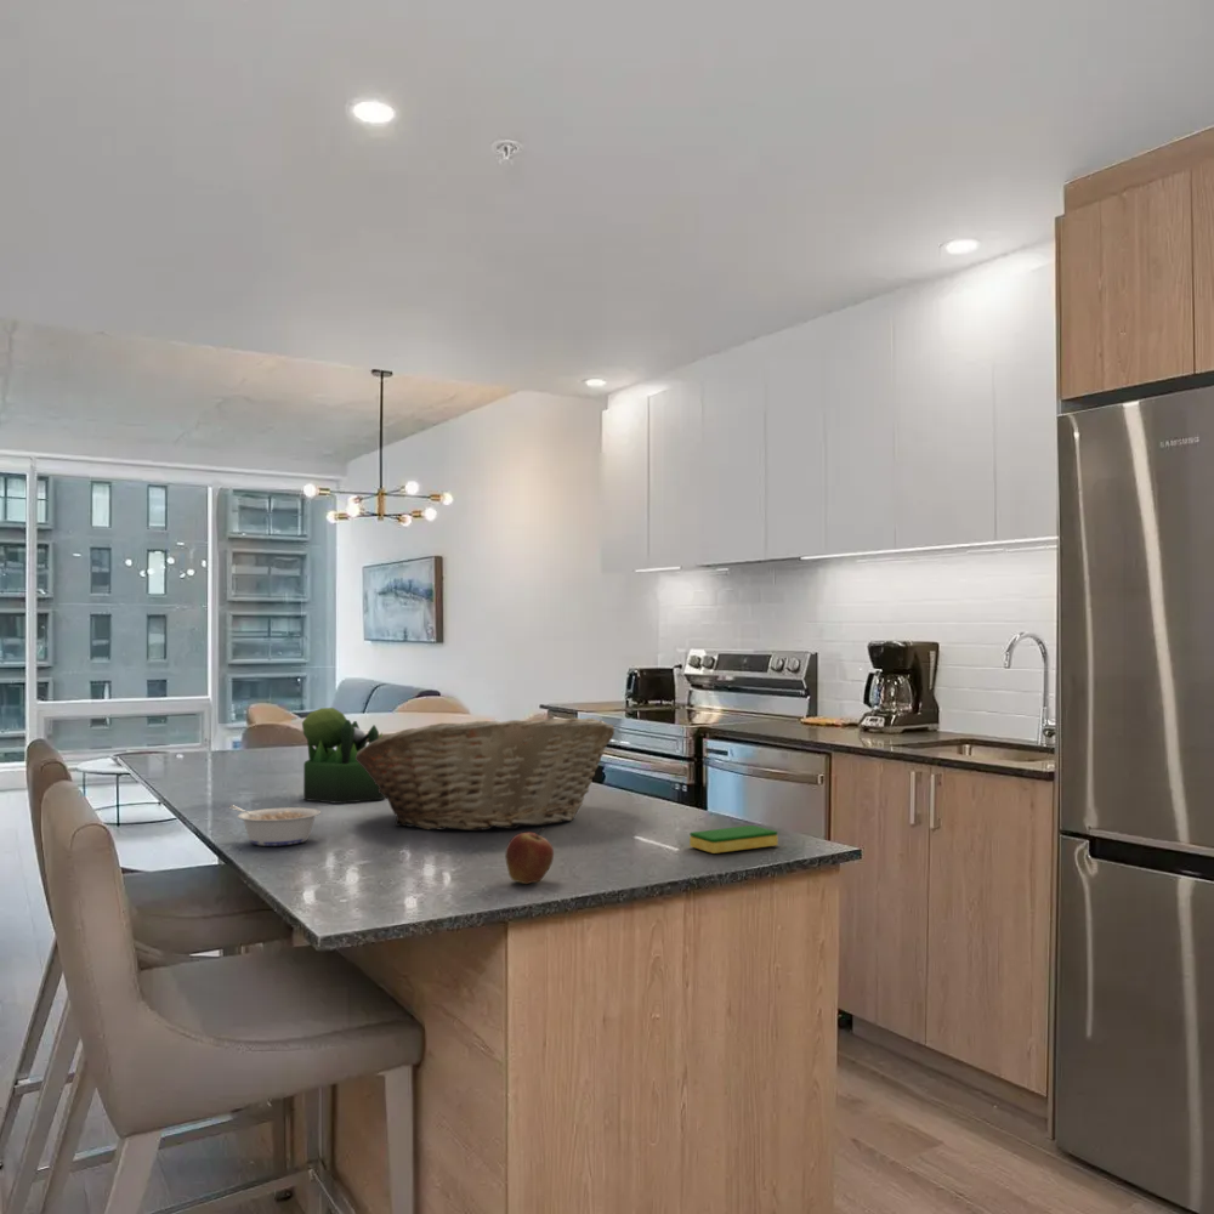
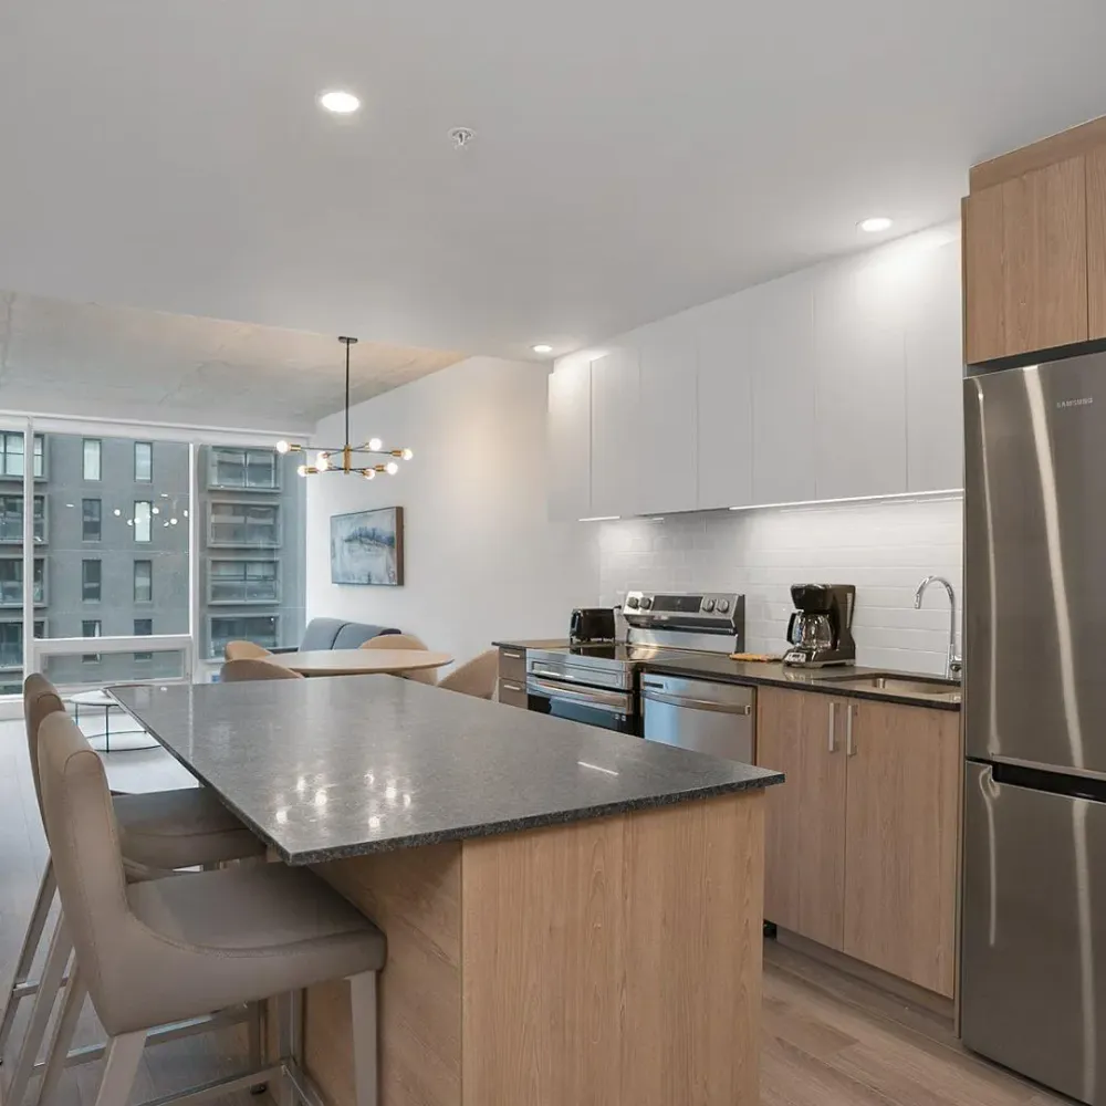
- legume [228,804,322,847]
- plant [301,707,386,805]
- fruit basket [356,716,615,832]
- dish sponge [688,824,778,855]
- fruit [504,827,555,885]
